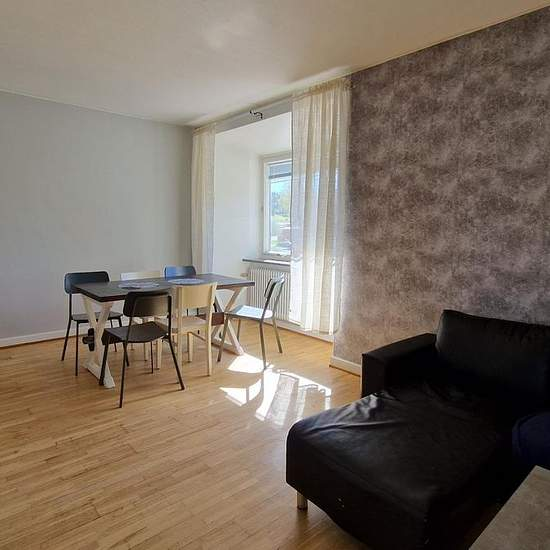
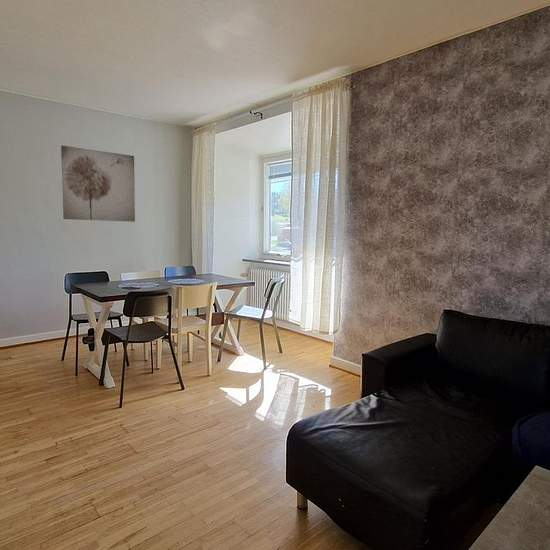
+ wall art [60,144,136,223]
